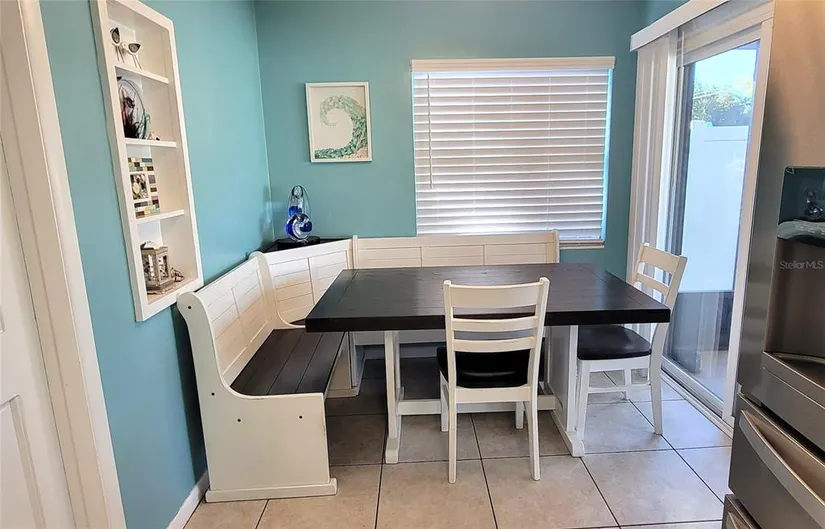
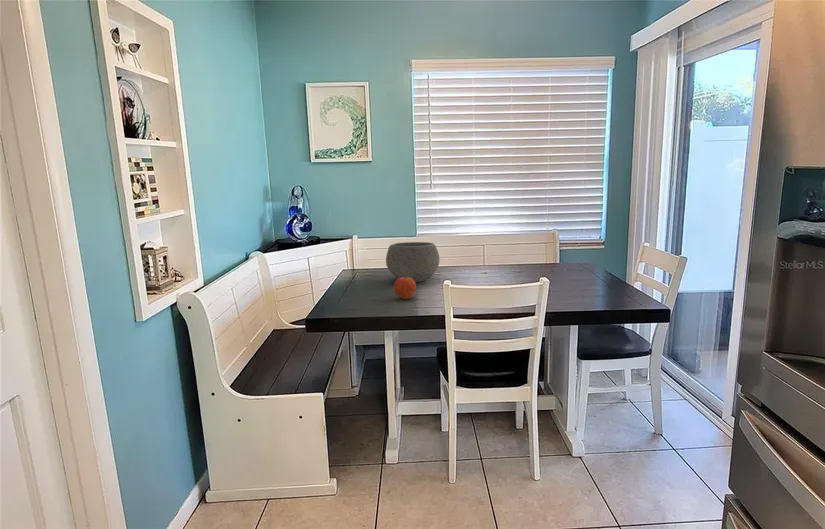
+ fruit [393,277,417,300]
+ bowl [385,241,440,283]
